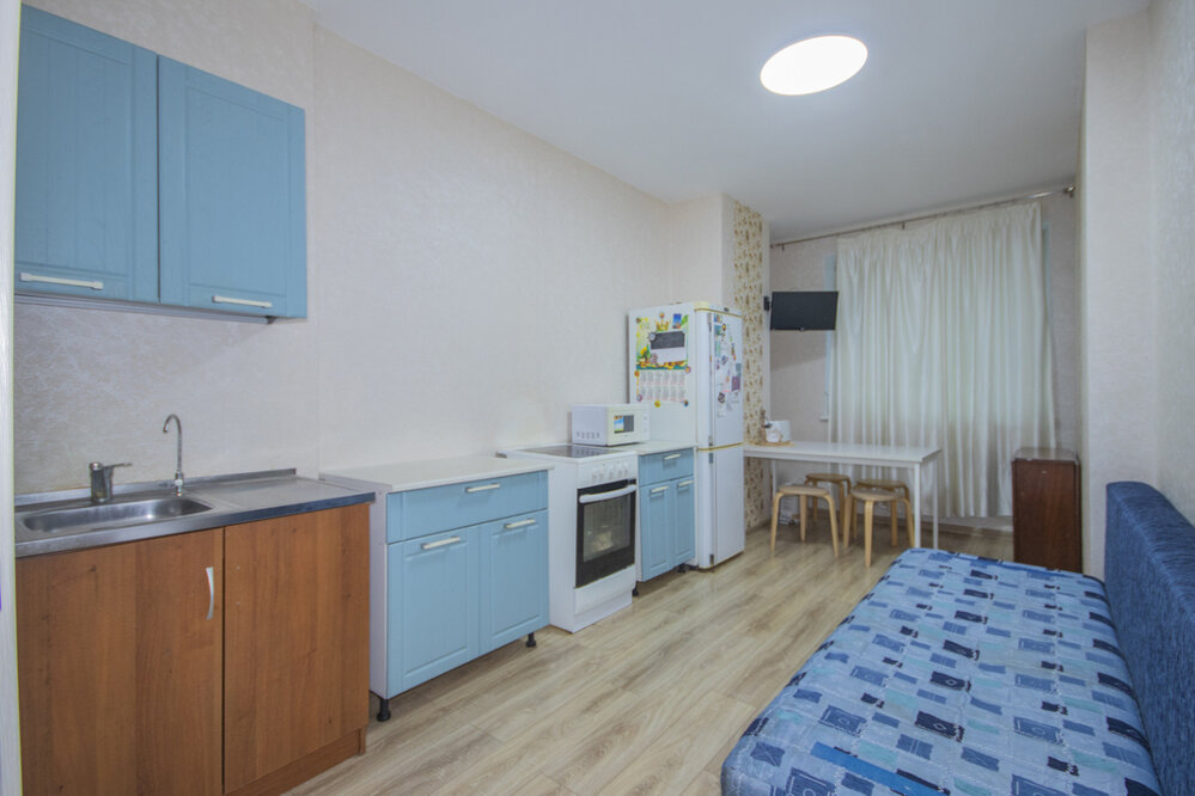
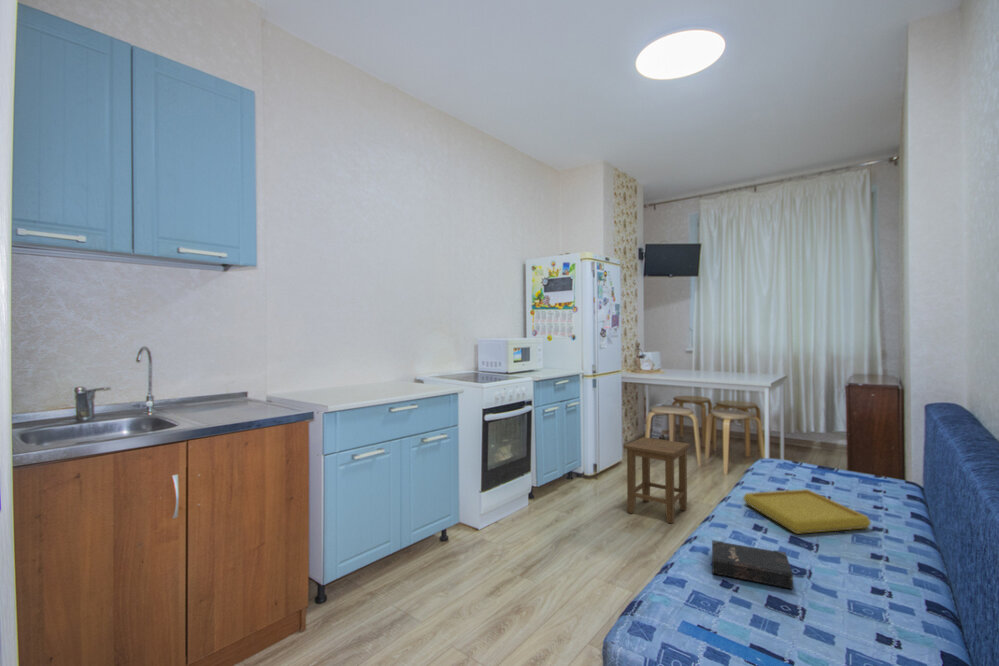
+ stool [623,436,691,525]
+ serving tray [742,488,872,535]
+ hardback book [711,539,794,590]
